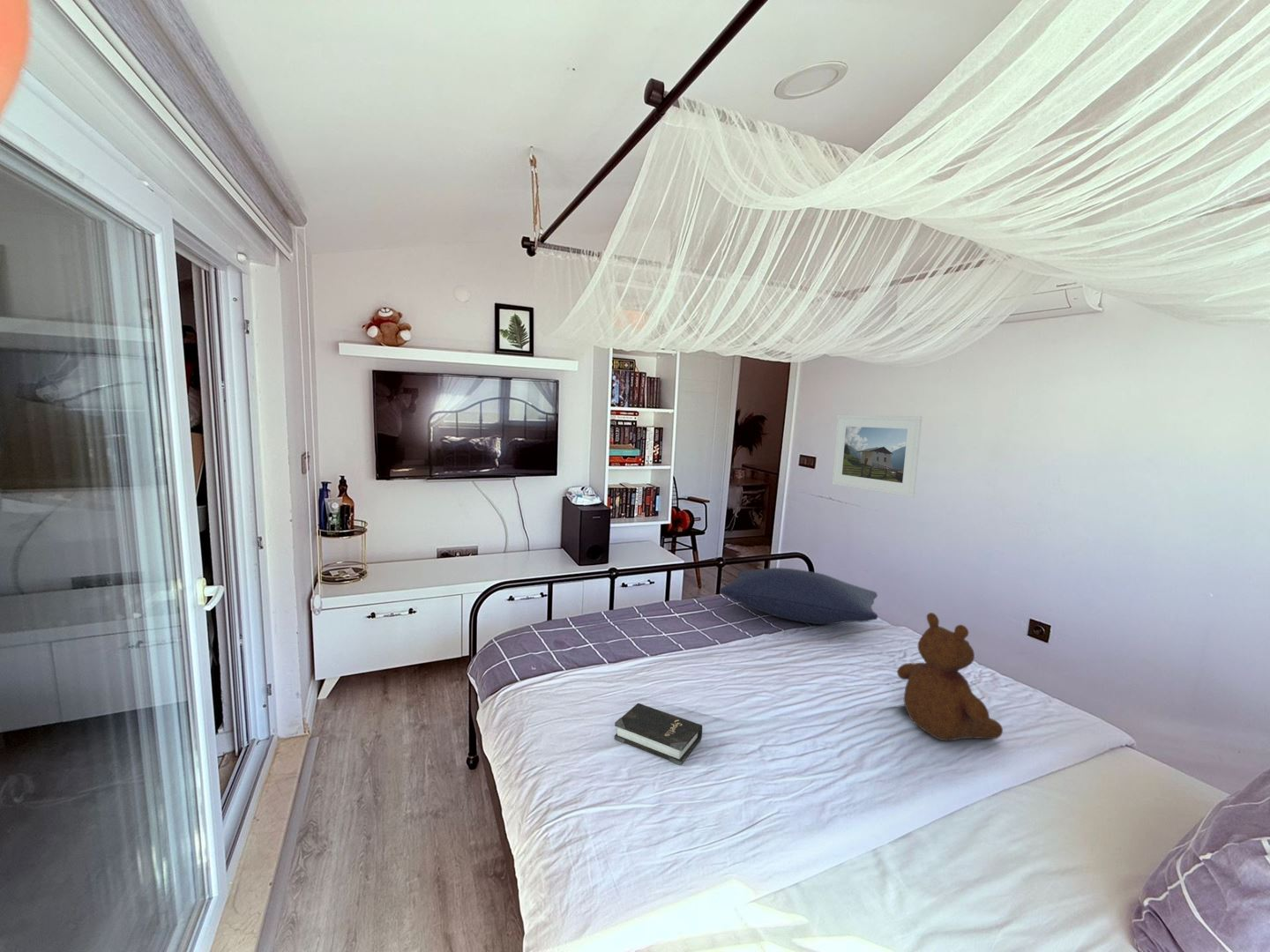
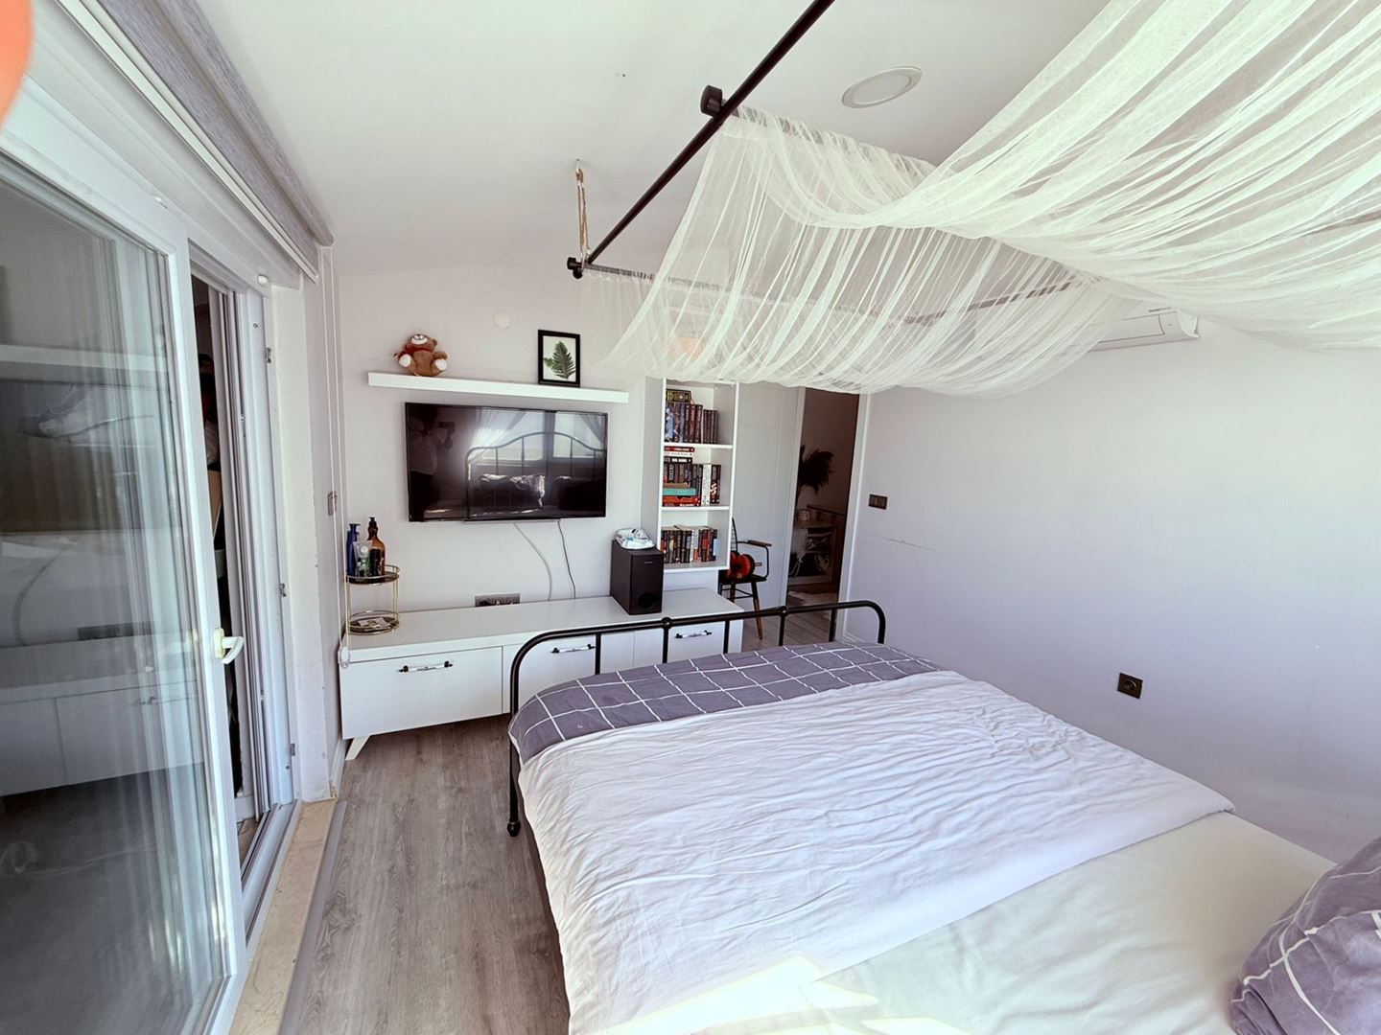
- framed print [832,414,923,498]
- pillow [719,567,878,625]
- teddy bear [896,612,1004,741]
- hardback book [614,703,703,766]
